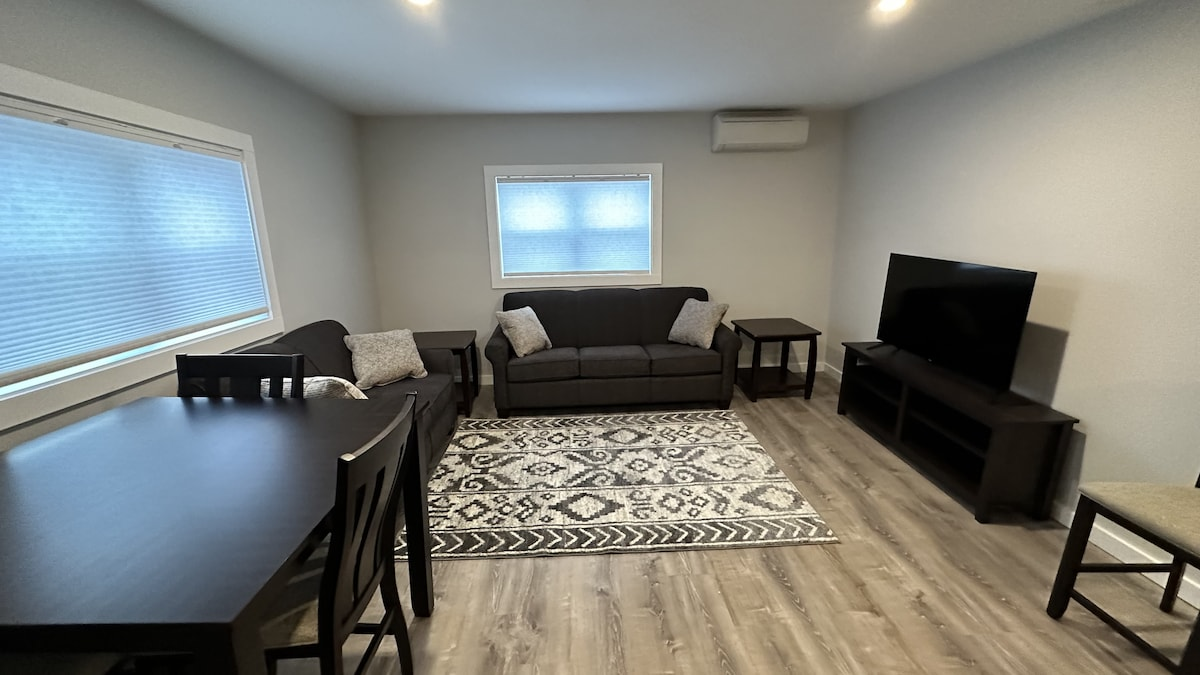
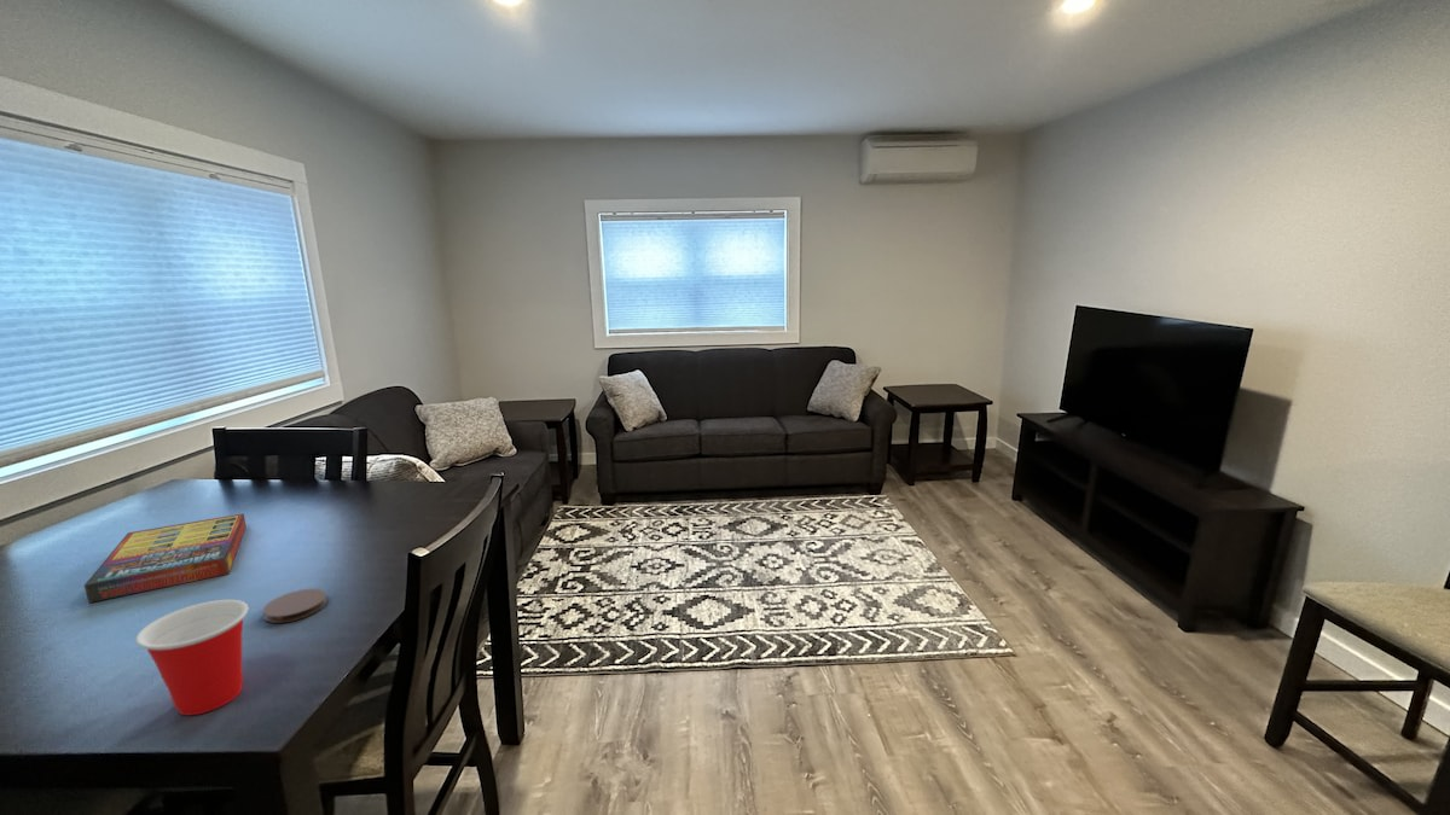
+ coaster [262,588,329,624]
+ game compilation box [83,512,248,604]
+ cup [134,599,250,716]
